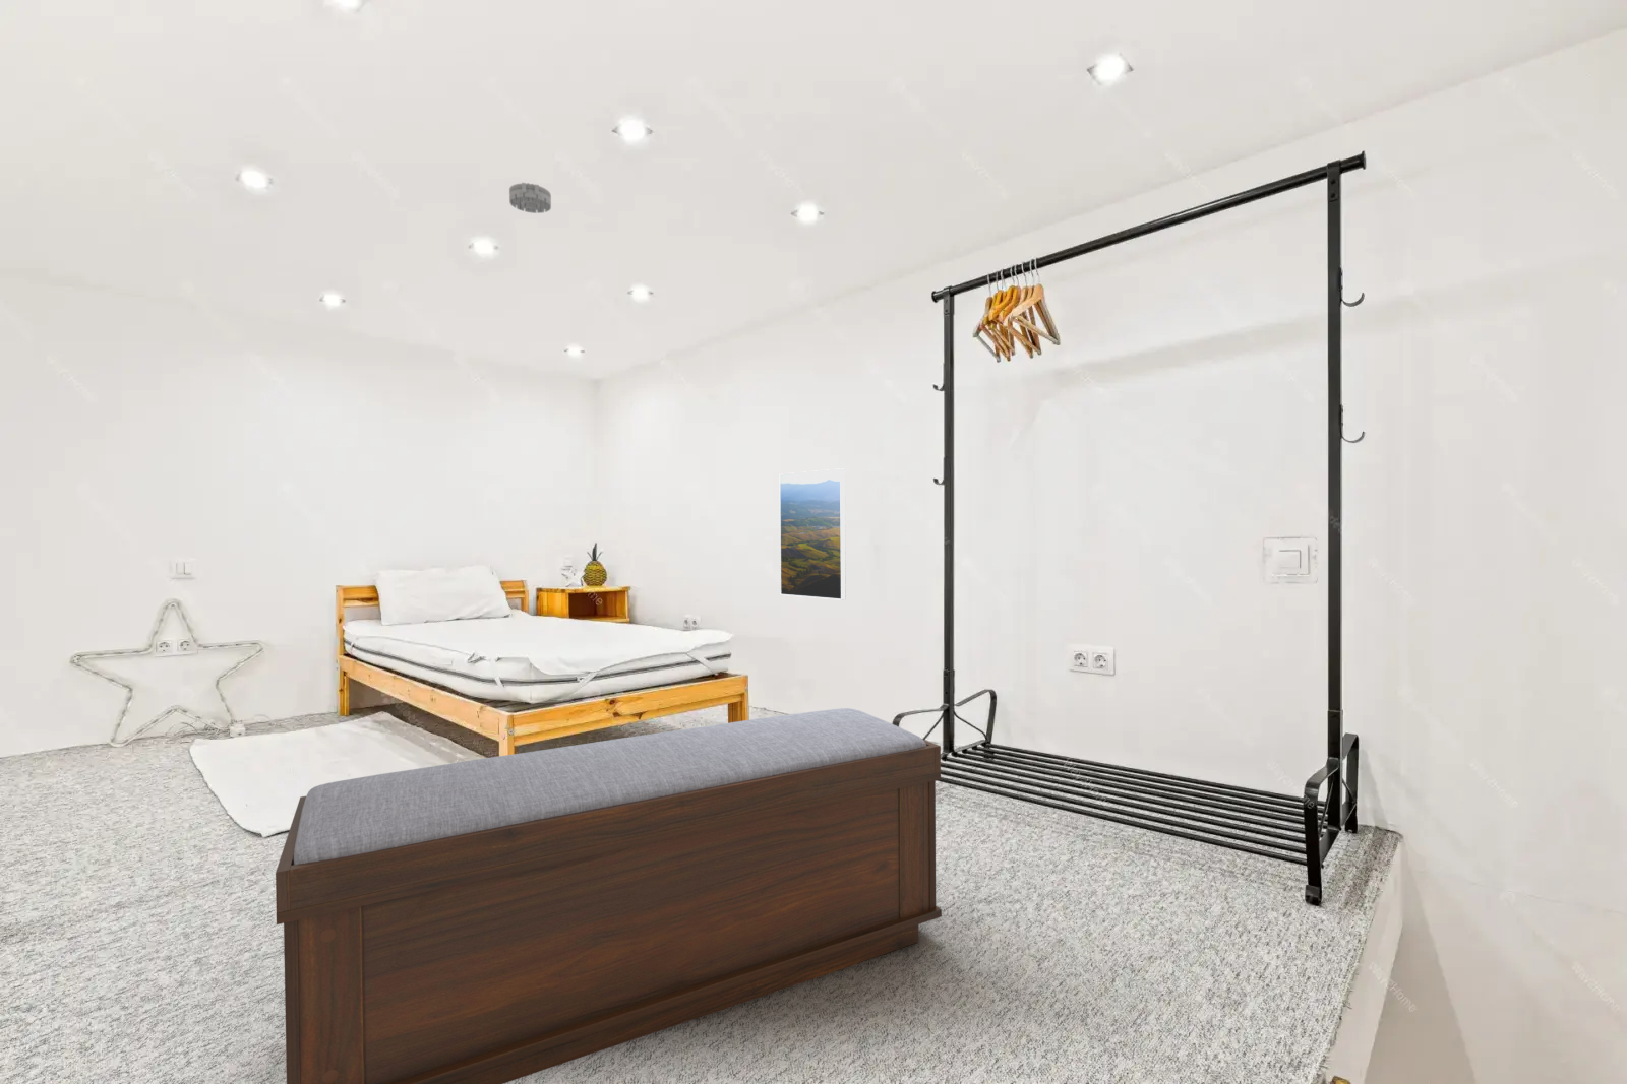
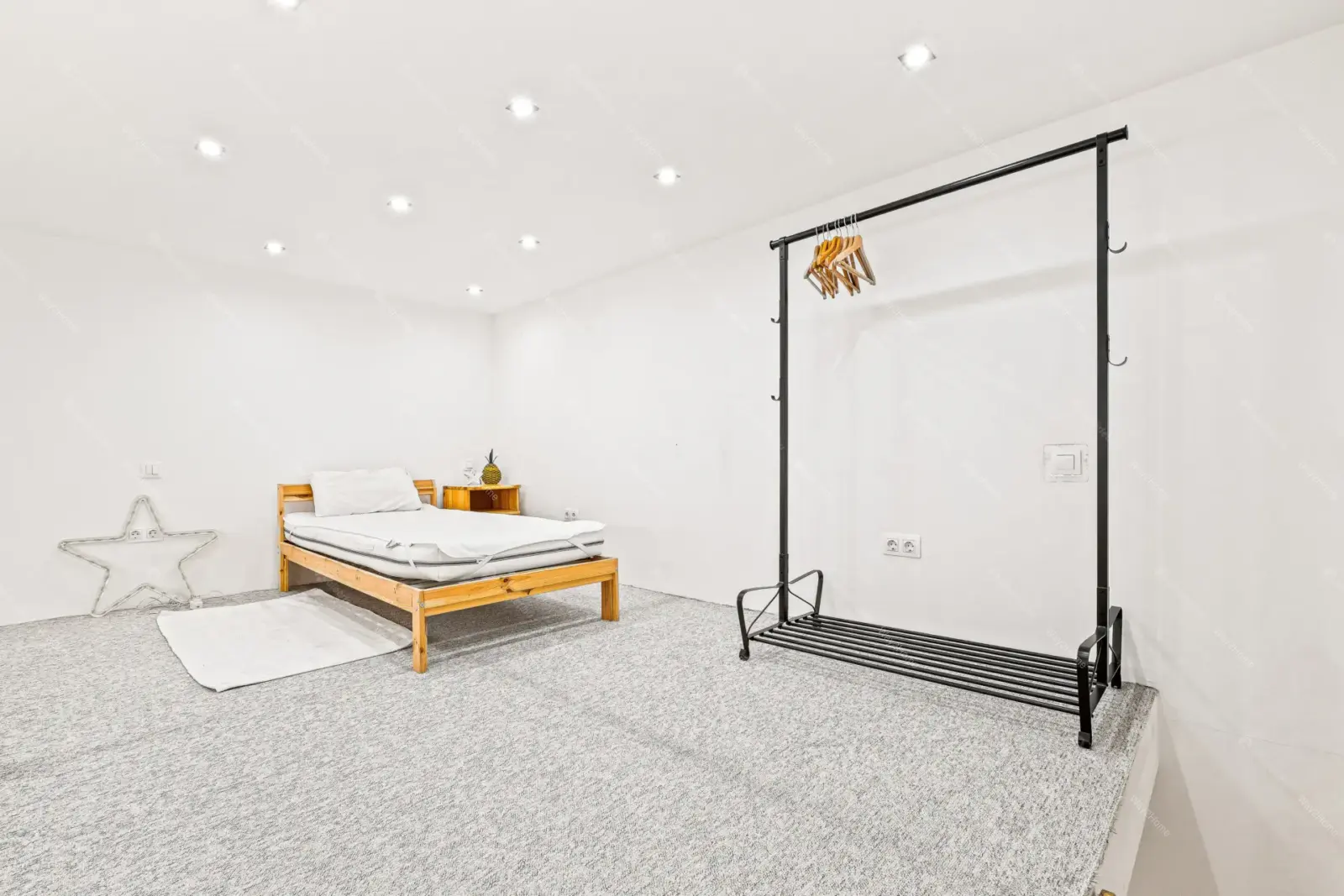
- bench [275,707,943,1084]
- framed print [778,467,847,601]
- smoke detector [508,181,552,214]
